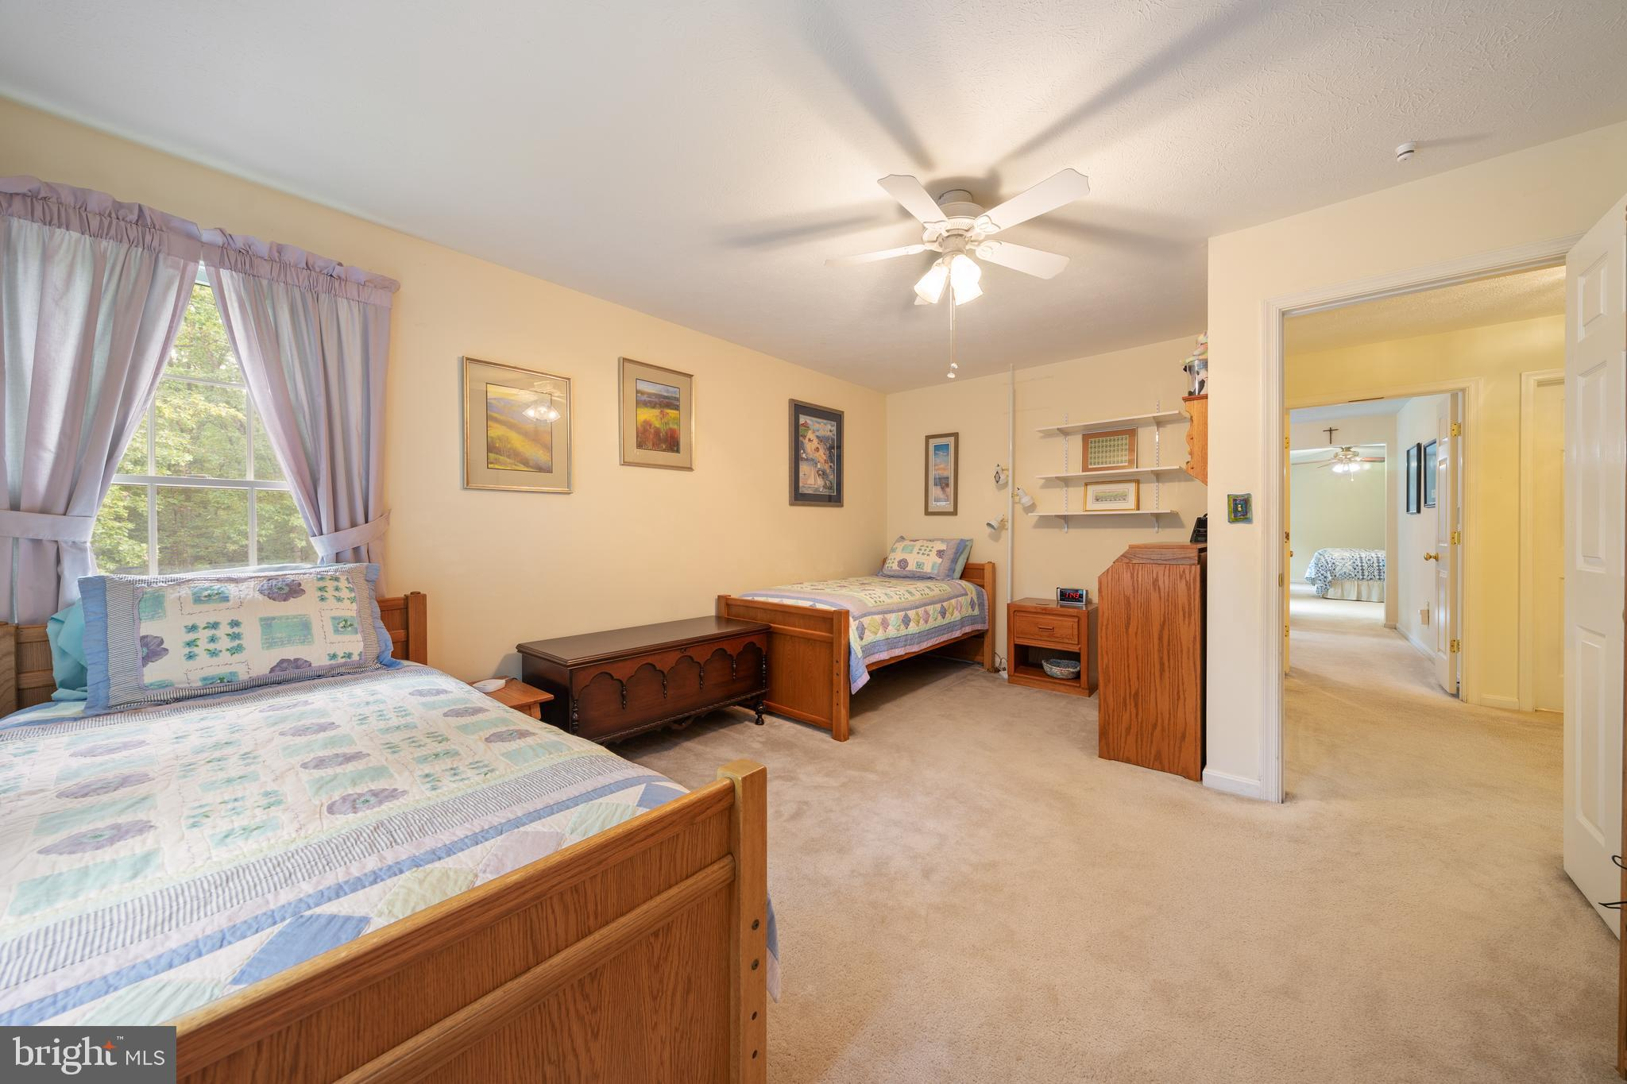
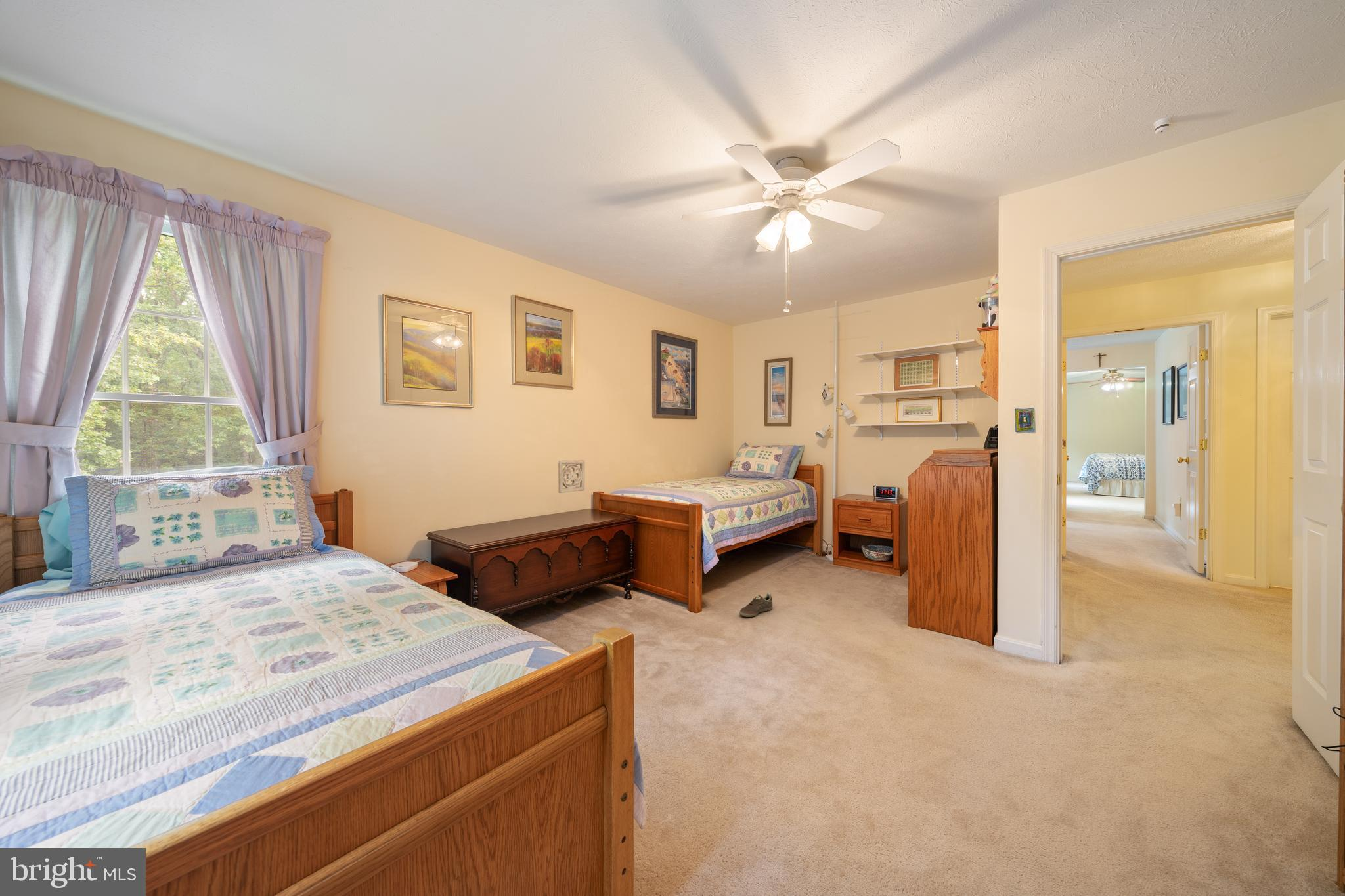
+ sneaker [739,592,773,618]
+ wall ornament [558,459,586,494]
